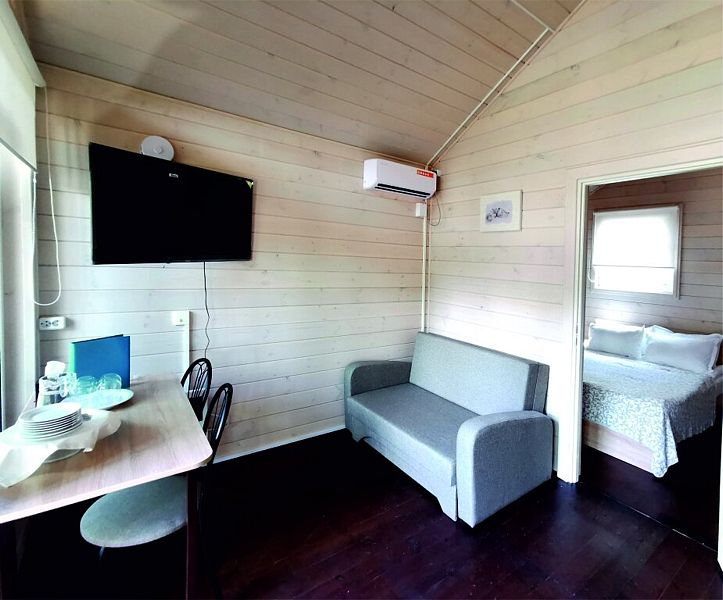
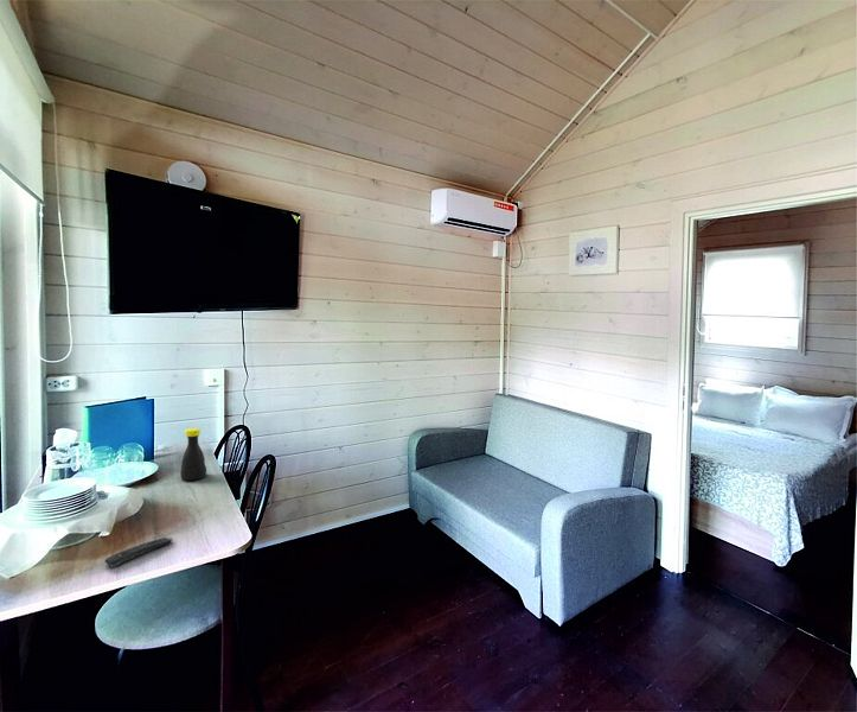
+ bottle [179,427,207,482]
+ remote control [104,536,173,568]
